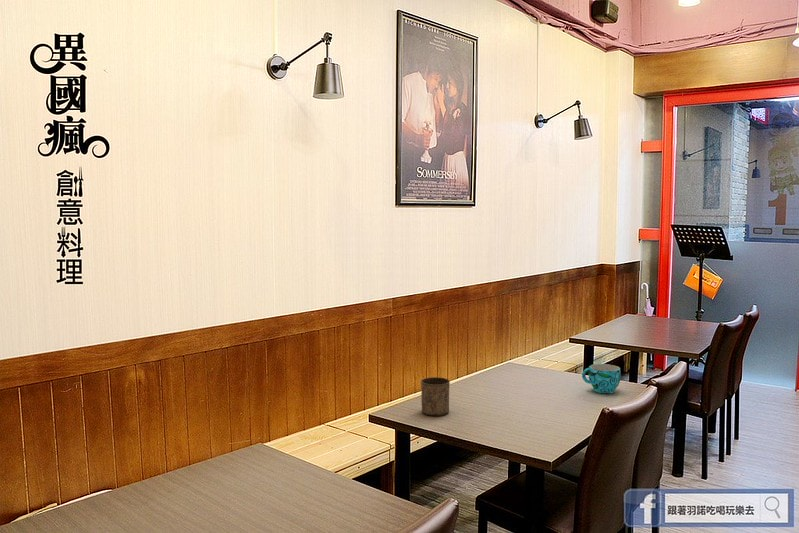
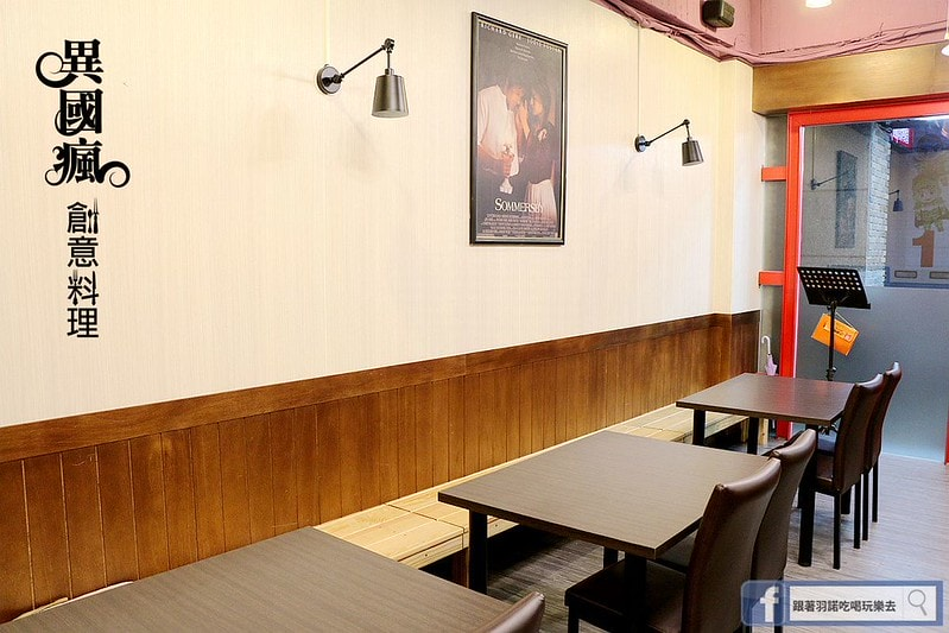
- cup [581,363,622,394]
- cup [420,376,451,417]
